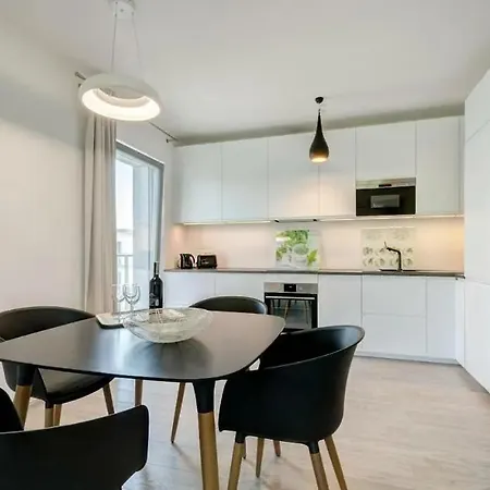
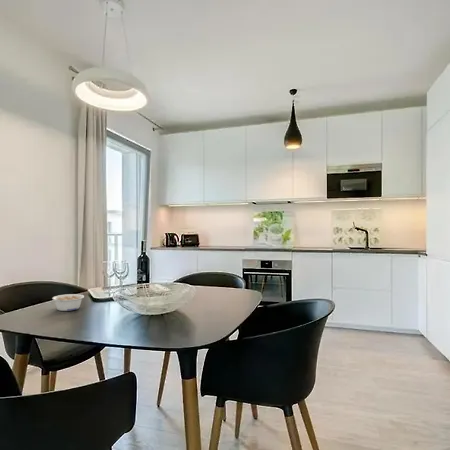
+ legume [51,293,85,312]
